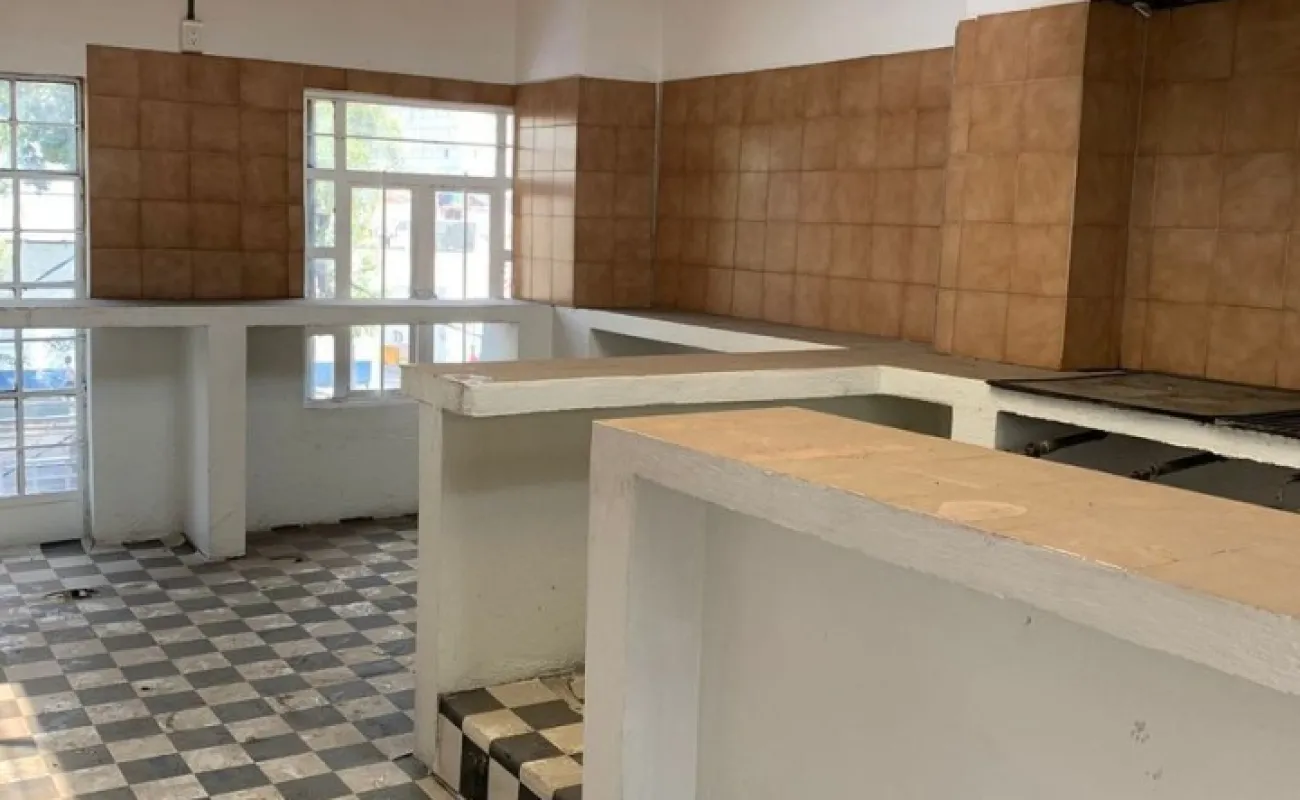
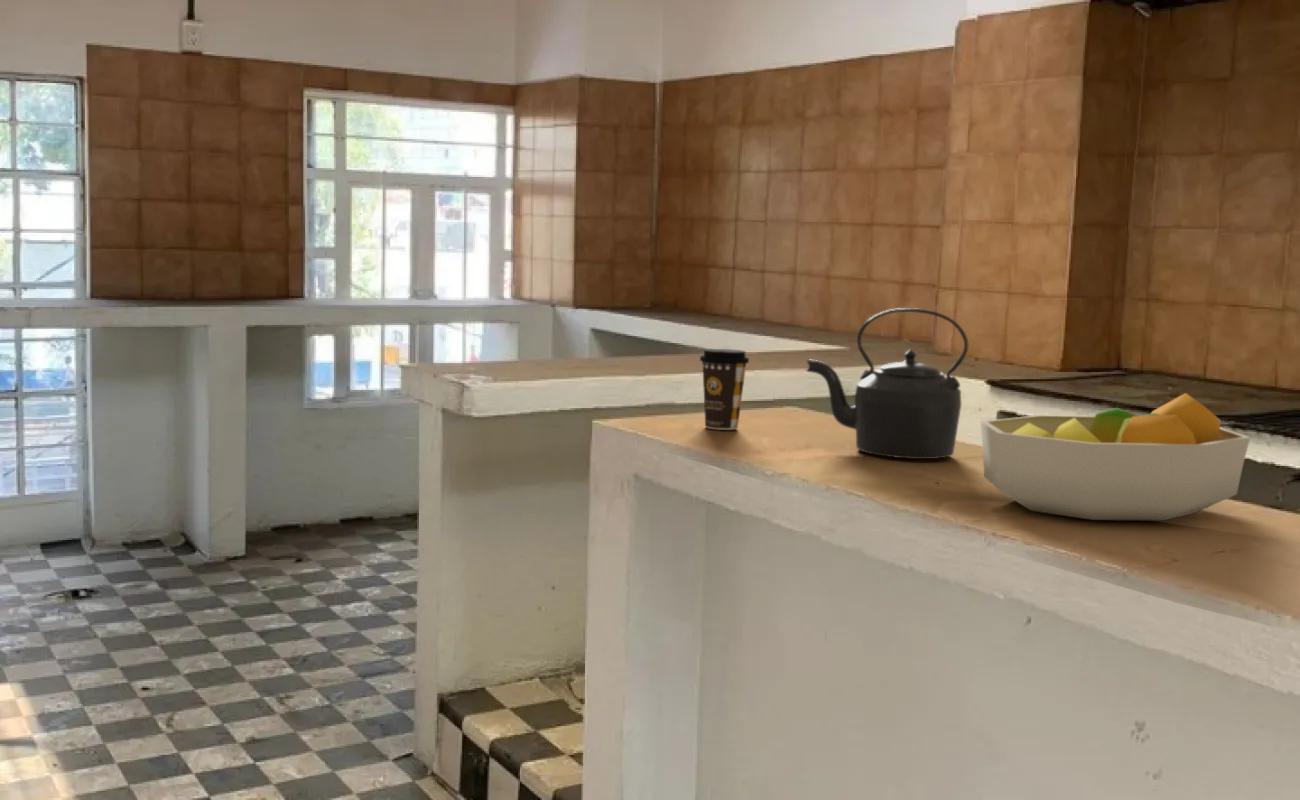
+ kettle [806,307,969,460]
+ fruit bowl [979,392,1251,521]
+ coffee cup [699,348,750,431]
